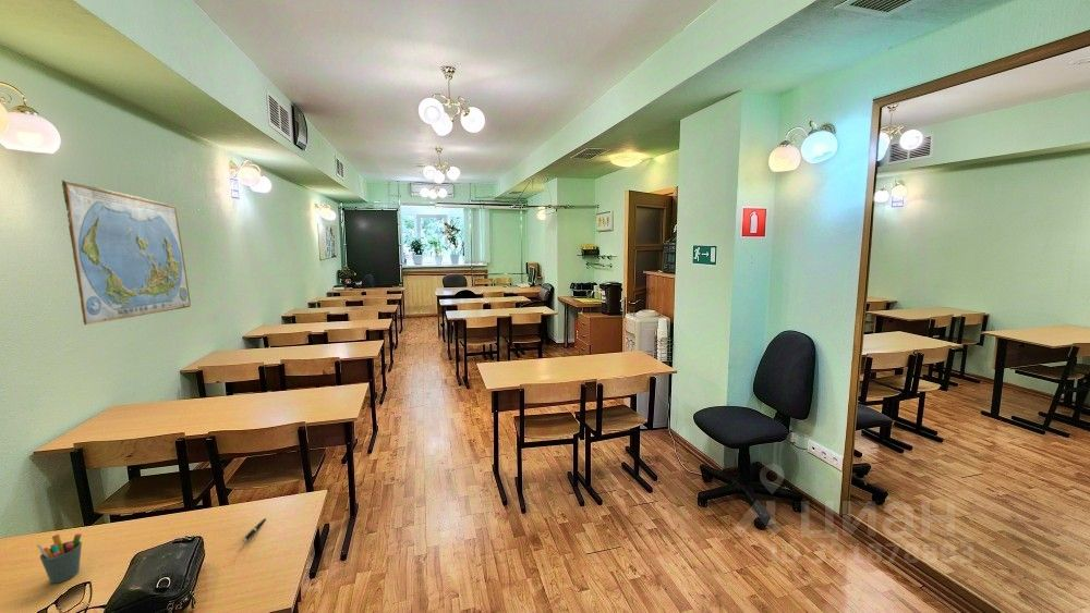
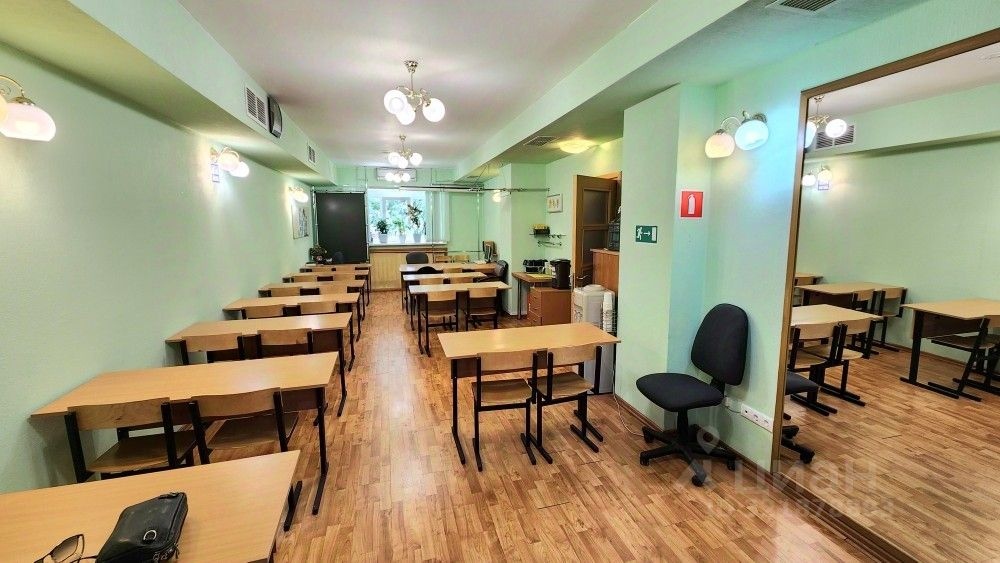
- pen holder [35,532,83,585]
- pen [241,516,268,543]
- world map [60,179,192,326]
